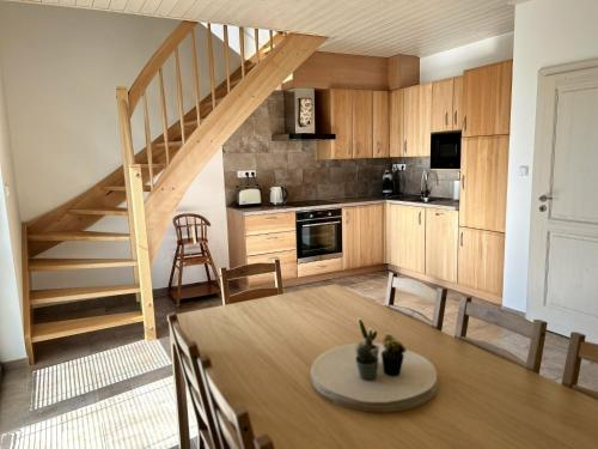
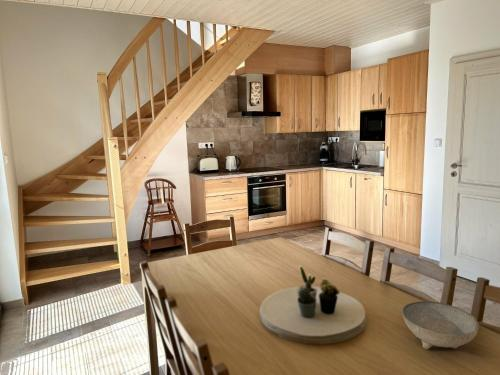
+ bowl [401,300,480,350]
